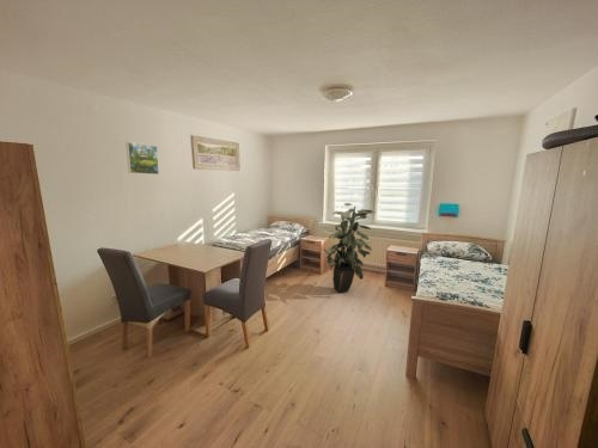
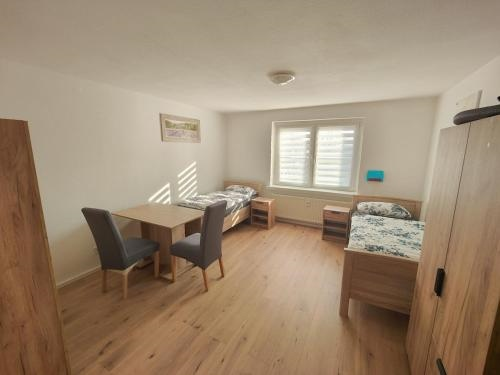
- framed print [124,141,160,176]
- indoor plant [323,202,377,294]
